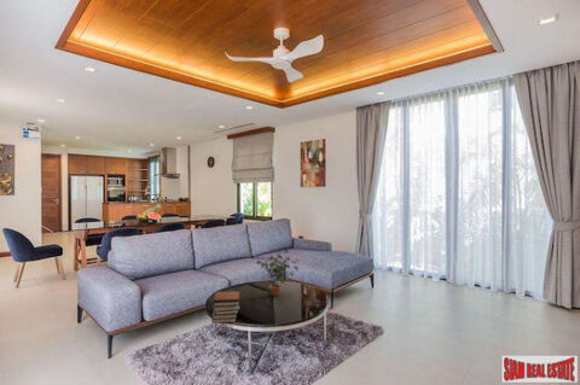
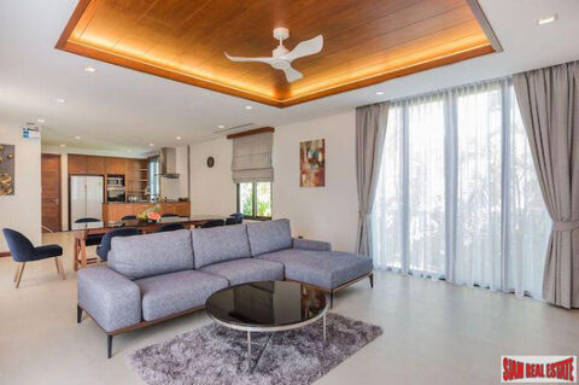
- book stack [210,288,240,325]
- potted plant [255,249,301,297]
